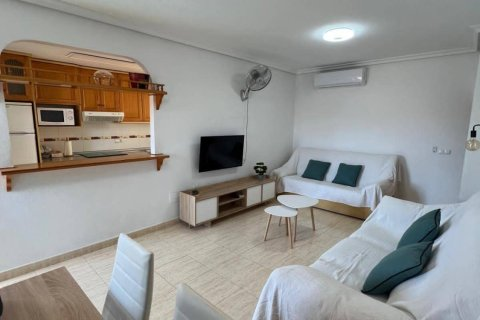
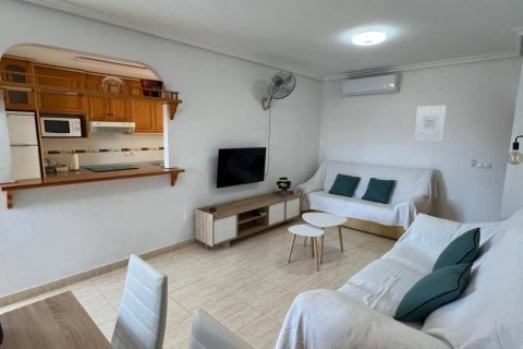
+ wall art [413,104,447,143]
